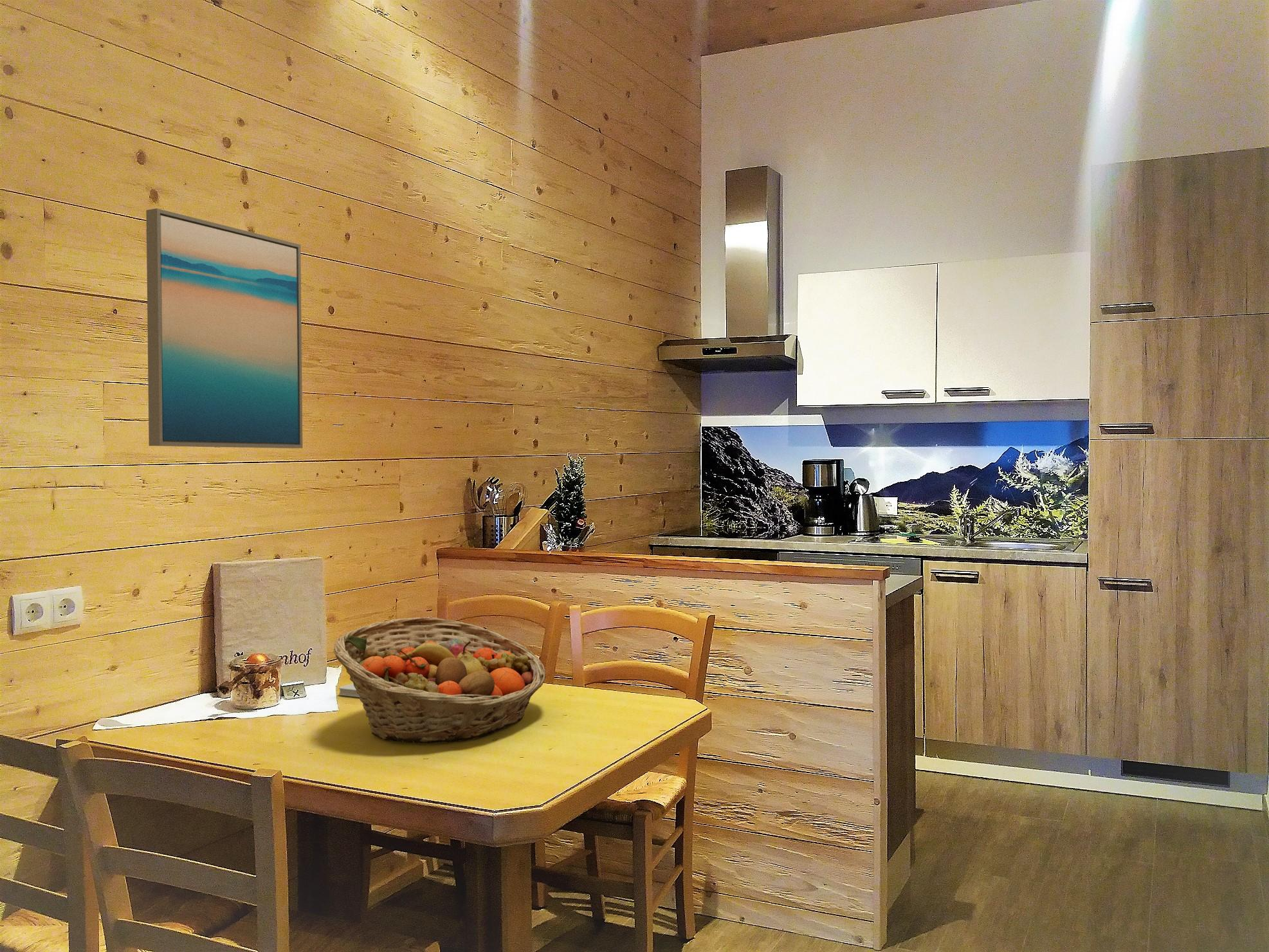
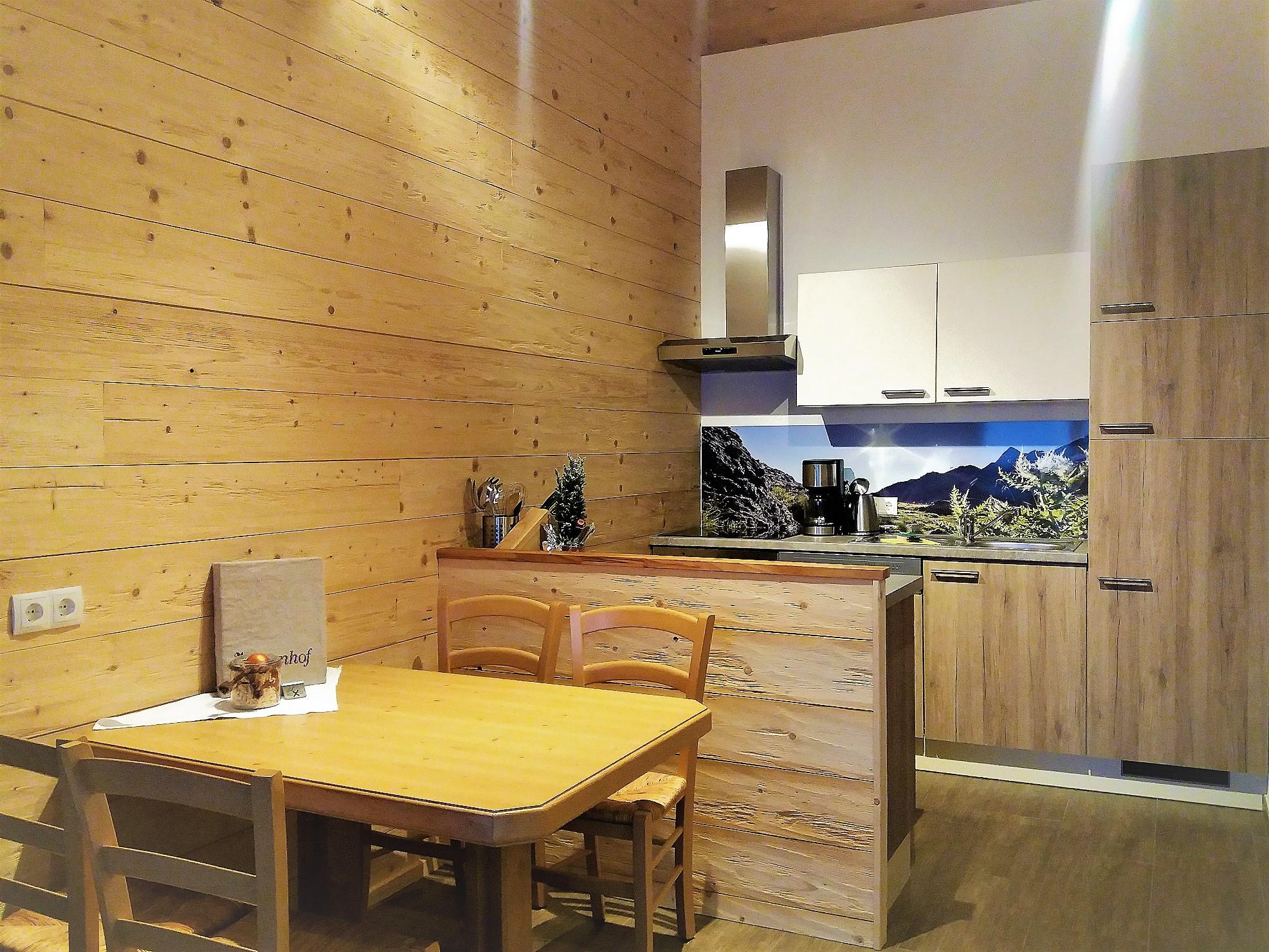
- wall art [145,208,303,449]
- fruit basket [333,616,547,744]
- notepad [338,682,360,698]
